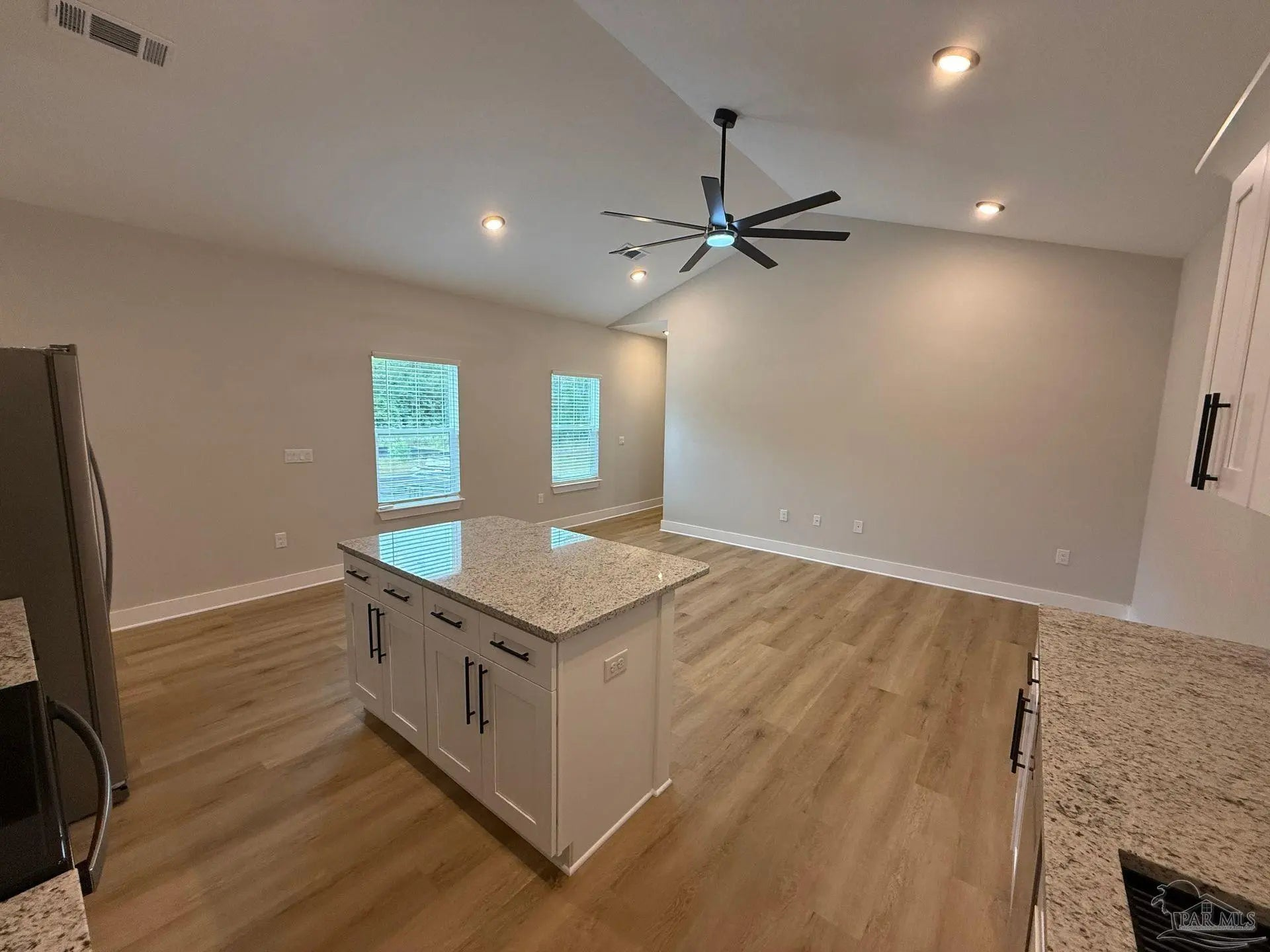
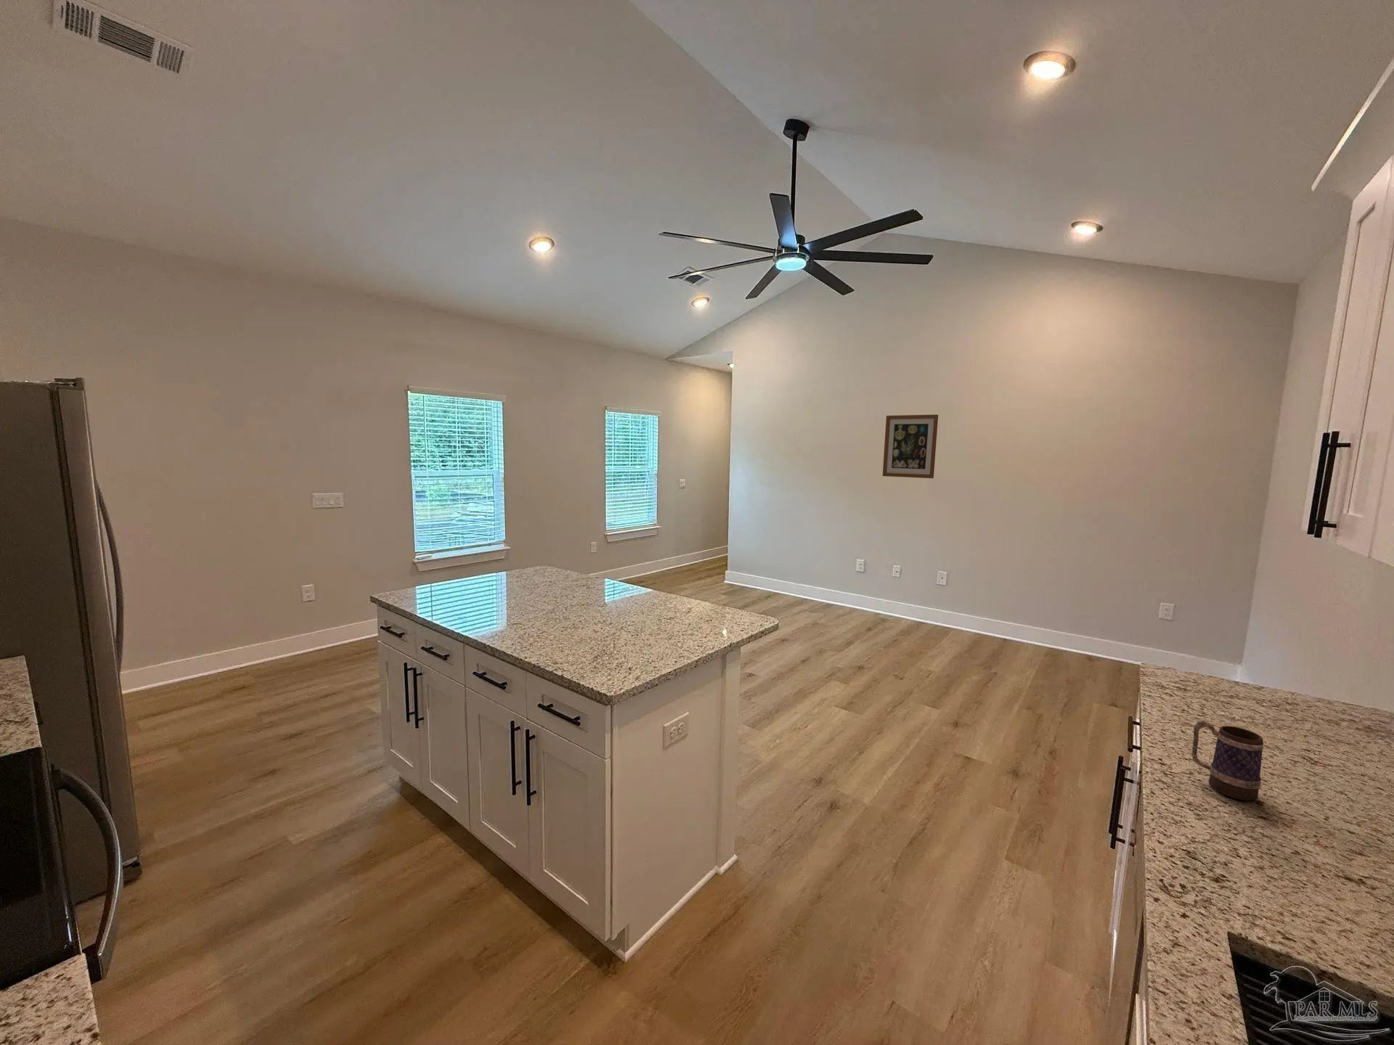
+ mug [1191,720,1264,801]
+ wall art [883,414,938,479]
